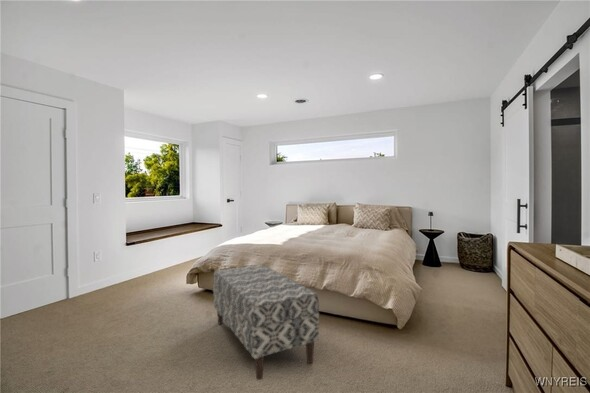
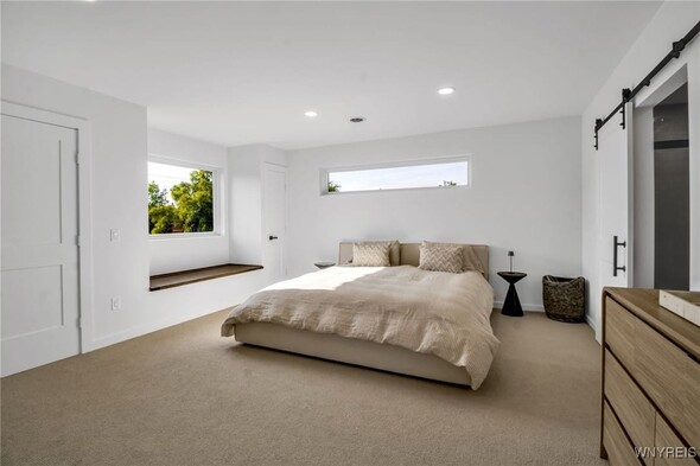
- bench [212,263,320,381]
